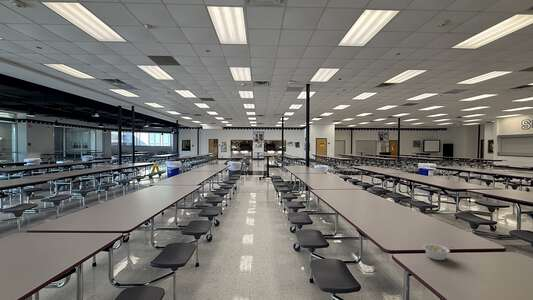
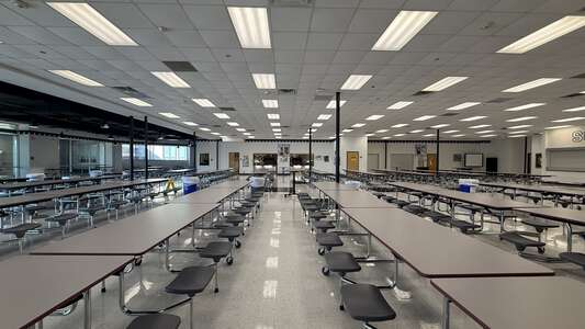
- legume [422,243,454,261]
